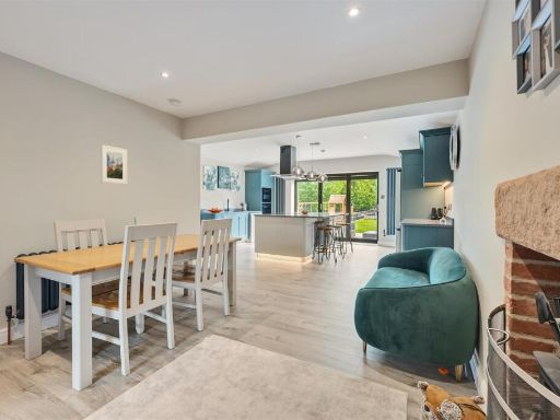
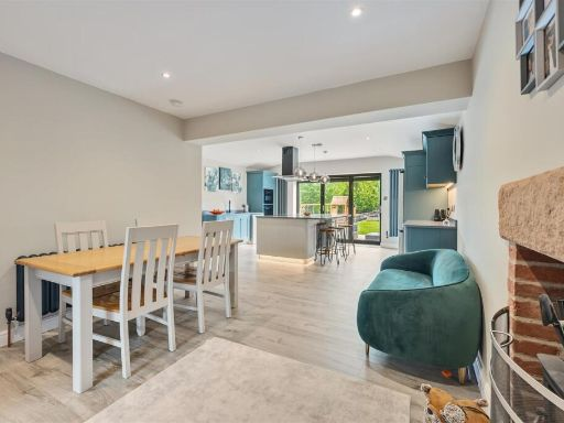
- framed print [100,143,128,185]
